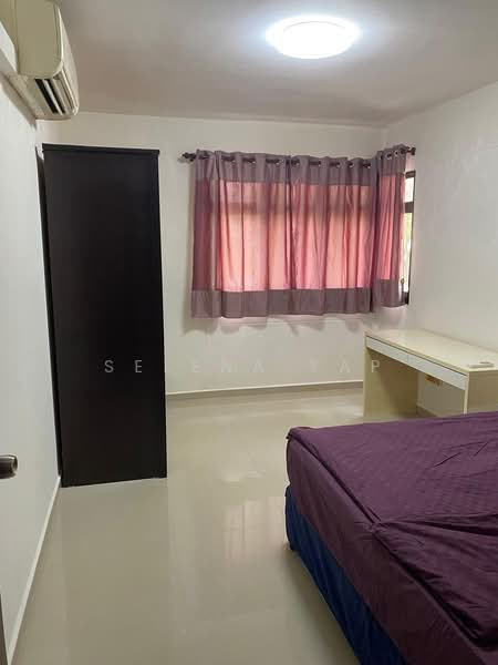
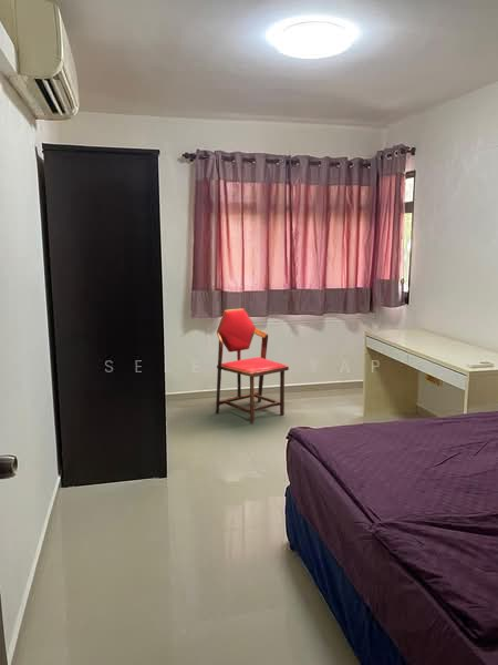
+ chair [215,308,290,423]
